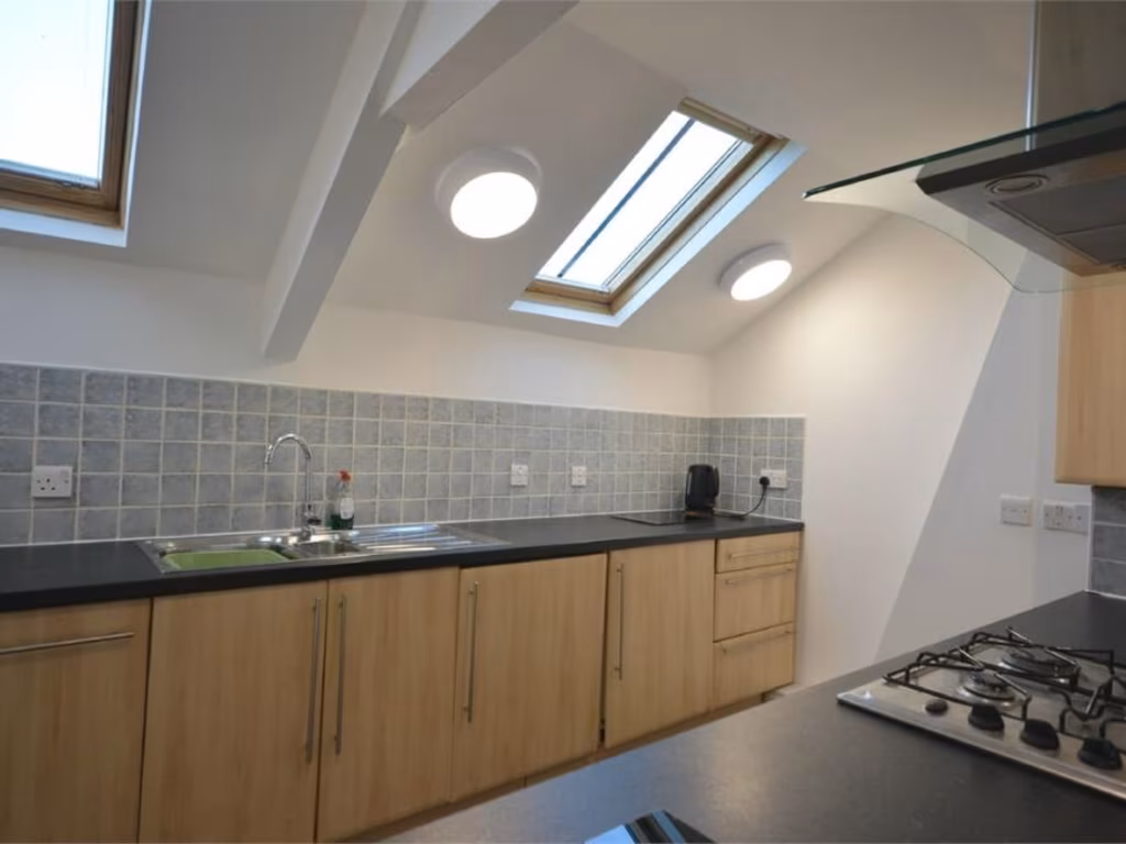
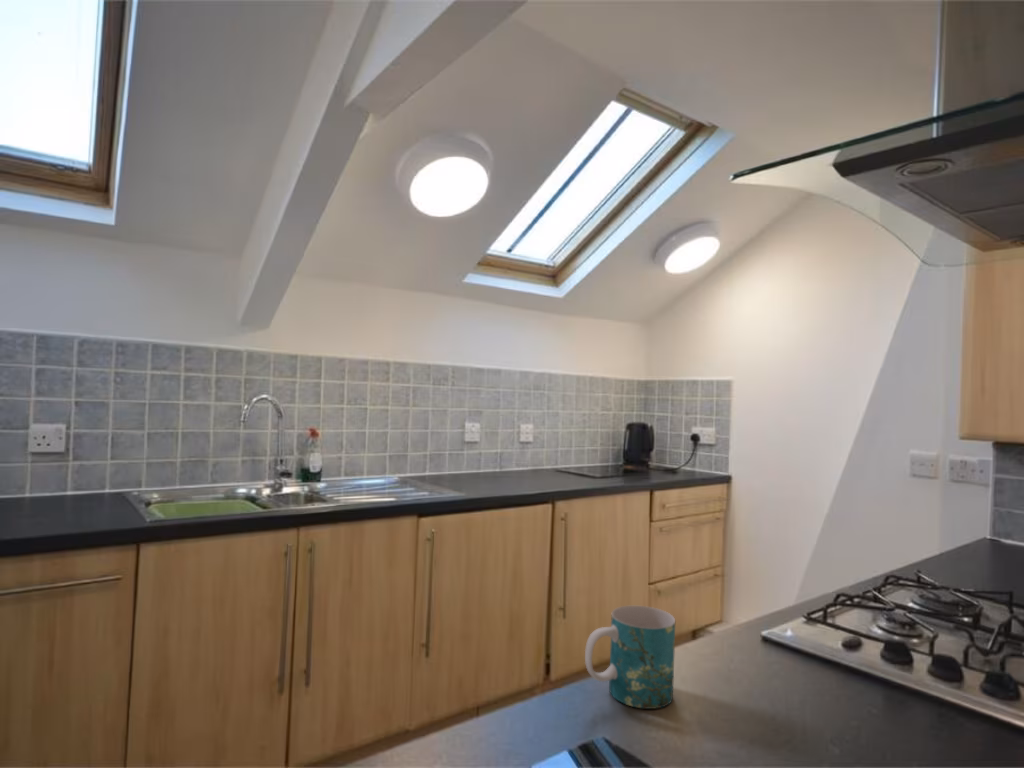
+ mug [584,605,676,710]
